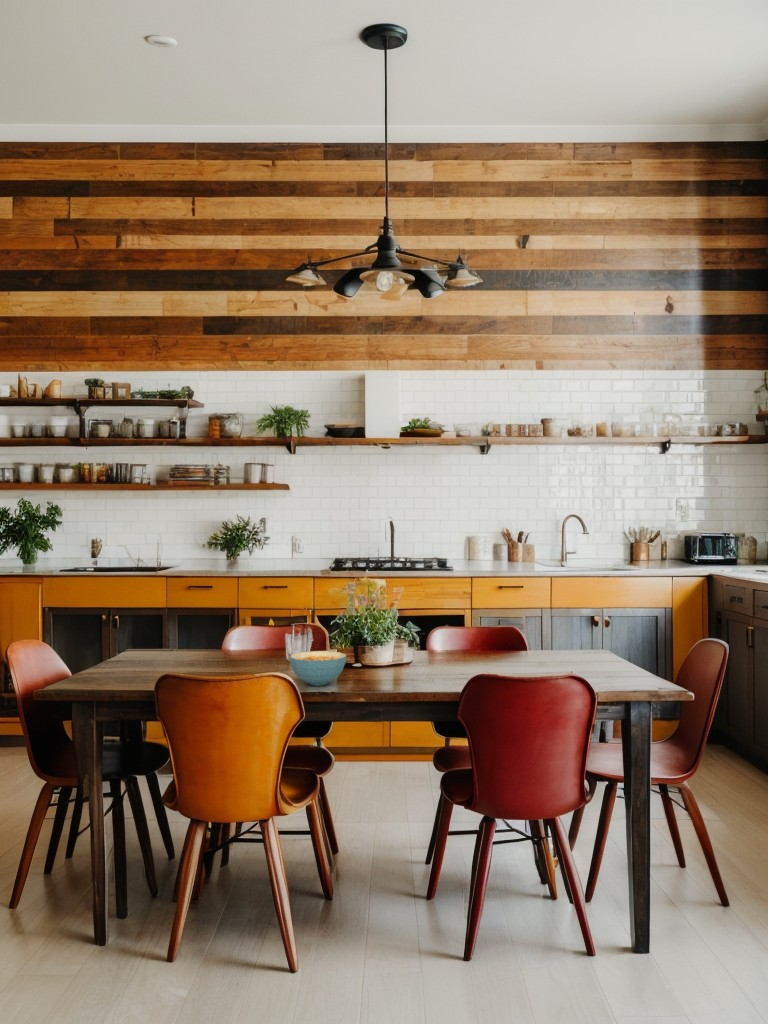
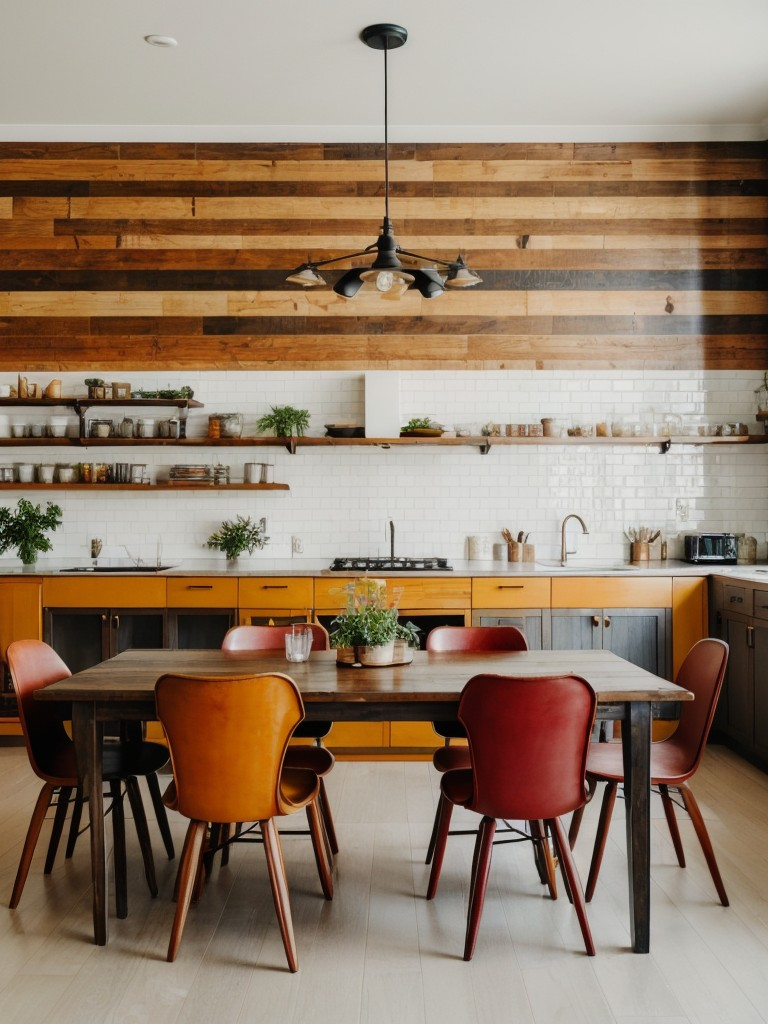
- cereal bowl [289,650,348,686]
